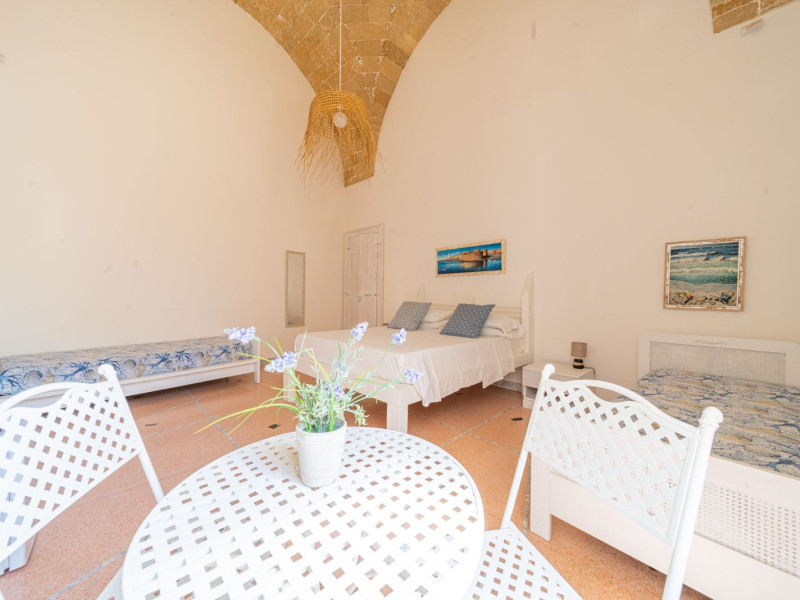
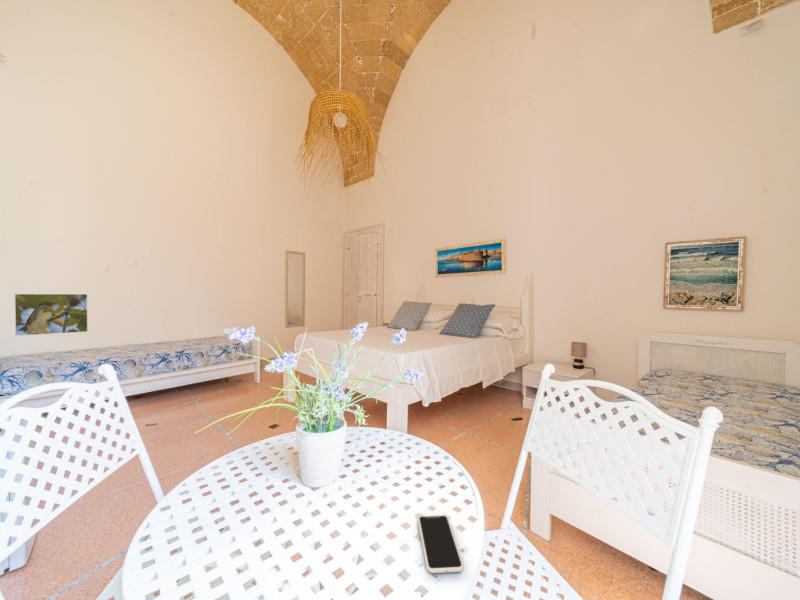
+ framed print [14,293,89,337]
+ smartphone [417,514,464,574]
